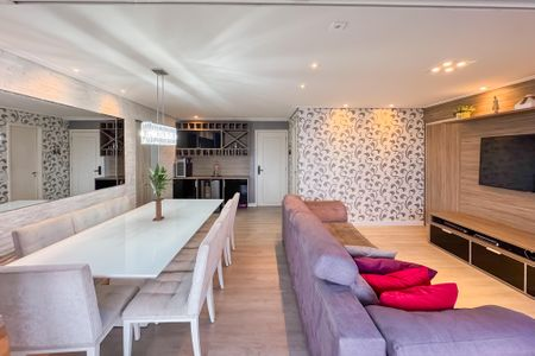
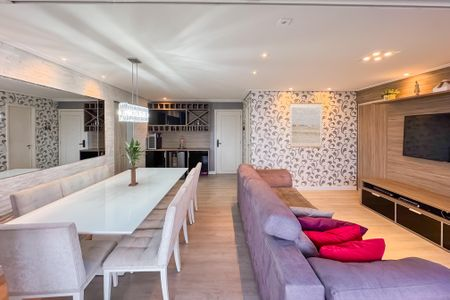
+ wall art [289,102,323,149]
